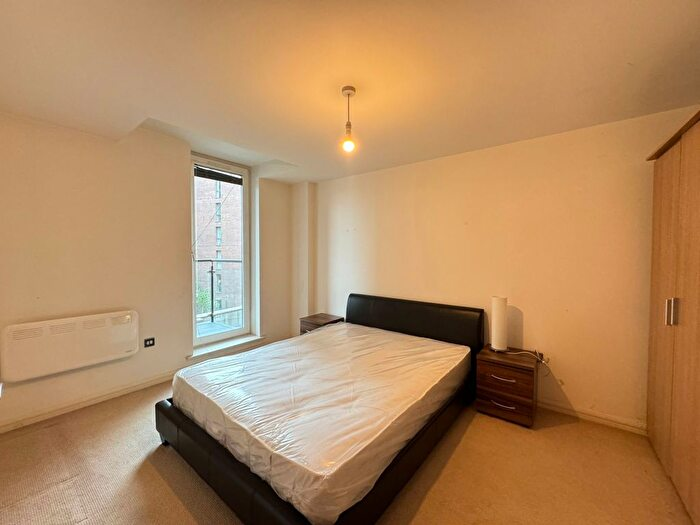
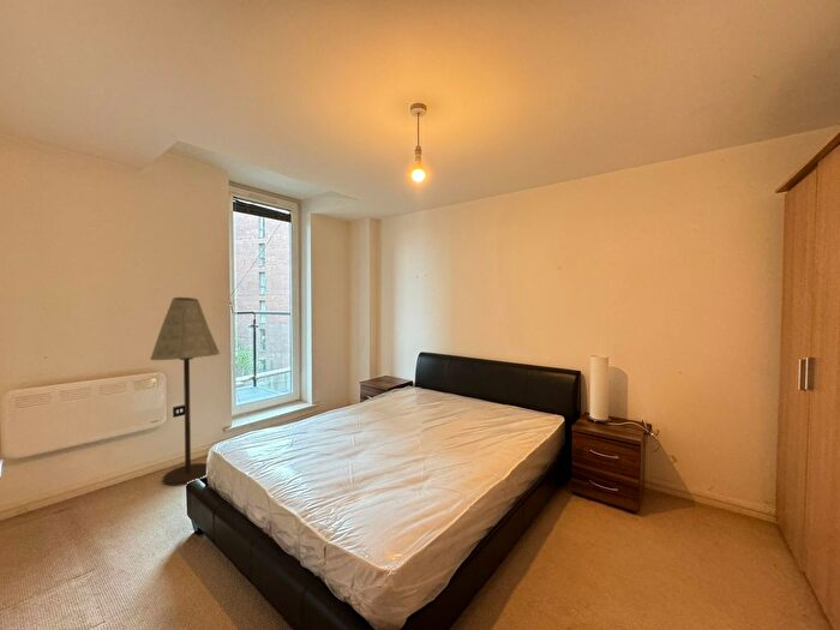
+ floor lamp [149,296,221,487]
